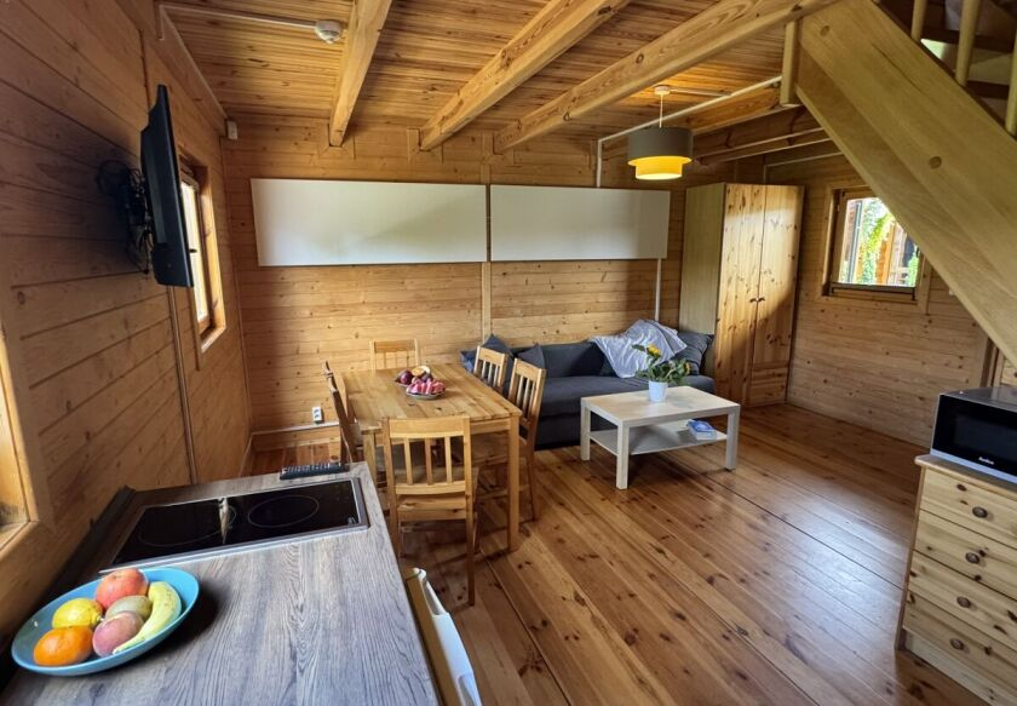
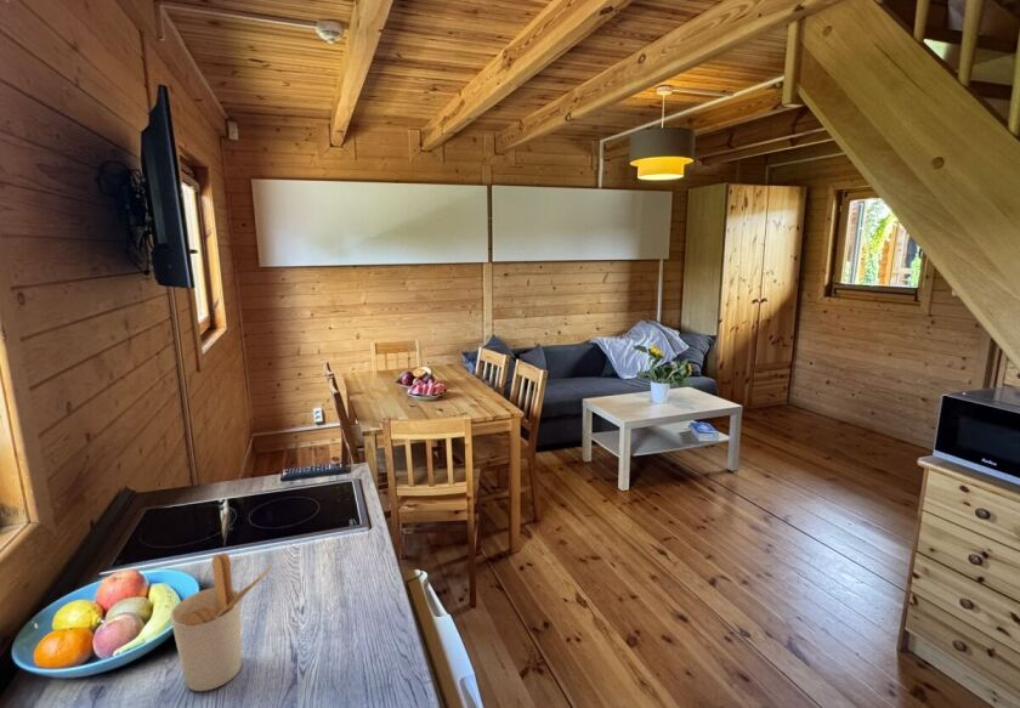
+ utensil holder [170,551,272,692]
